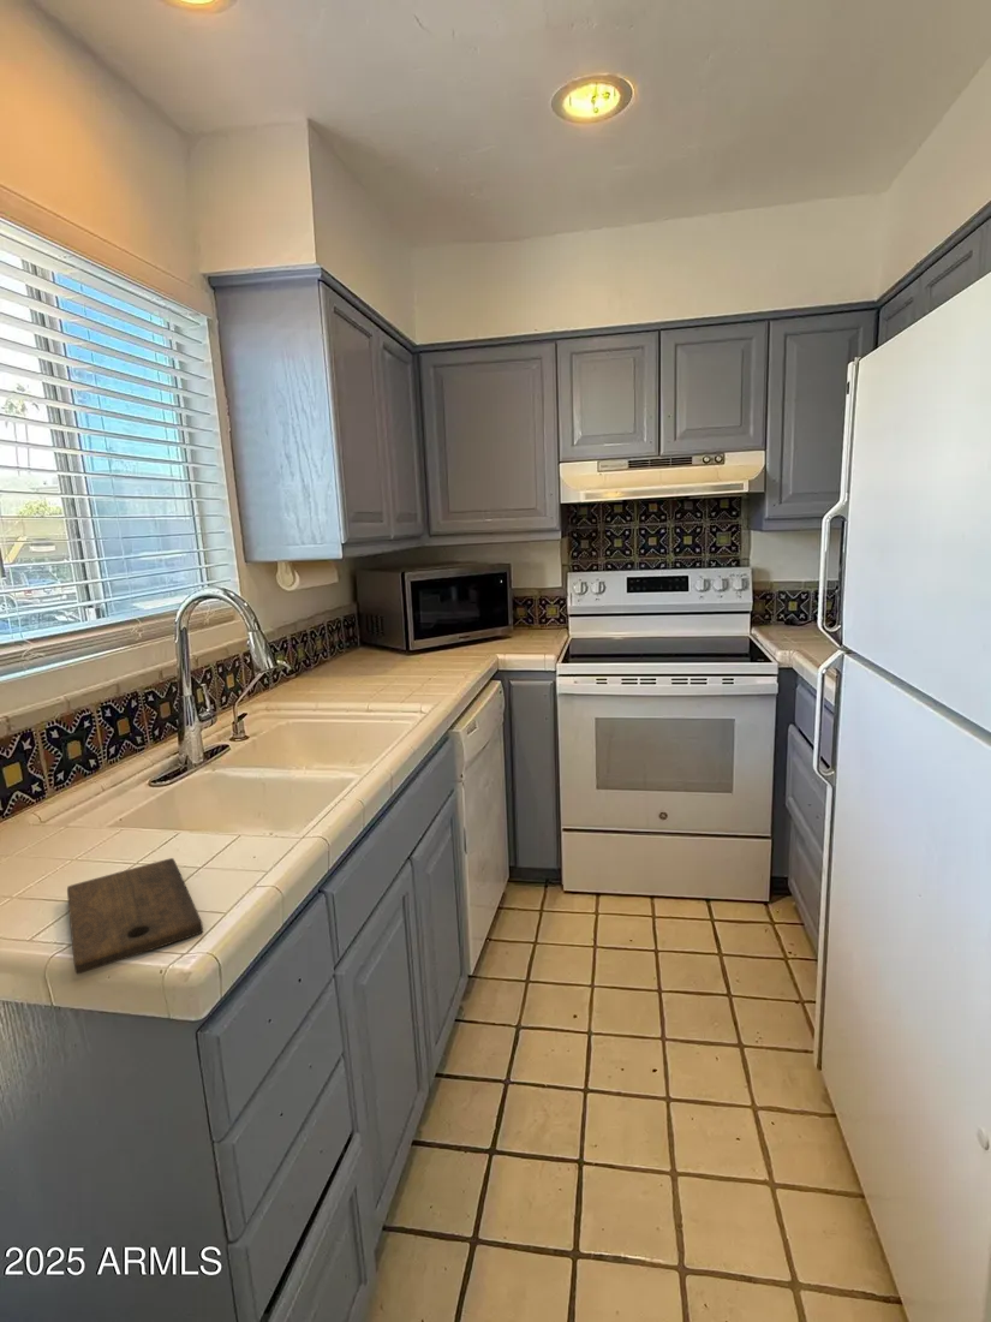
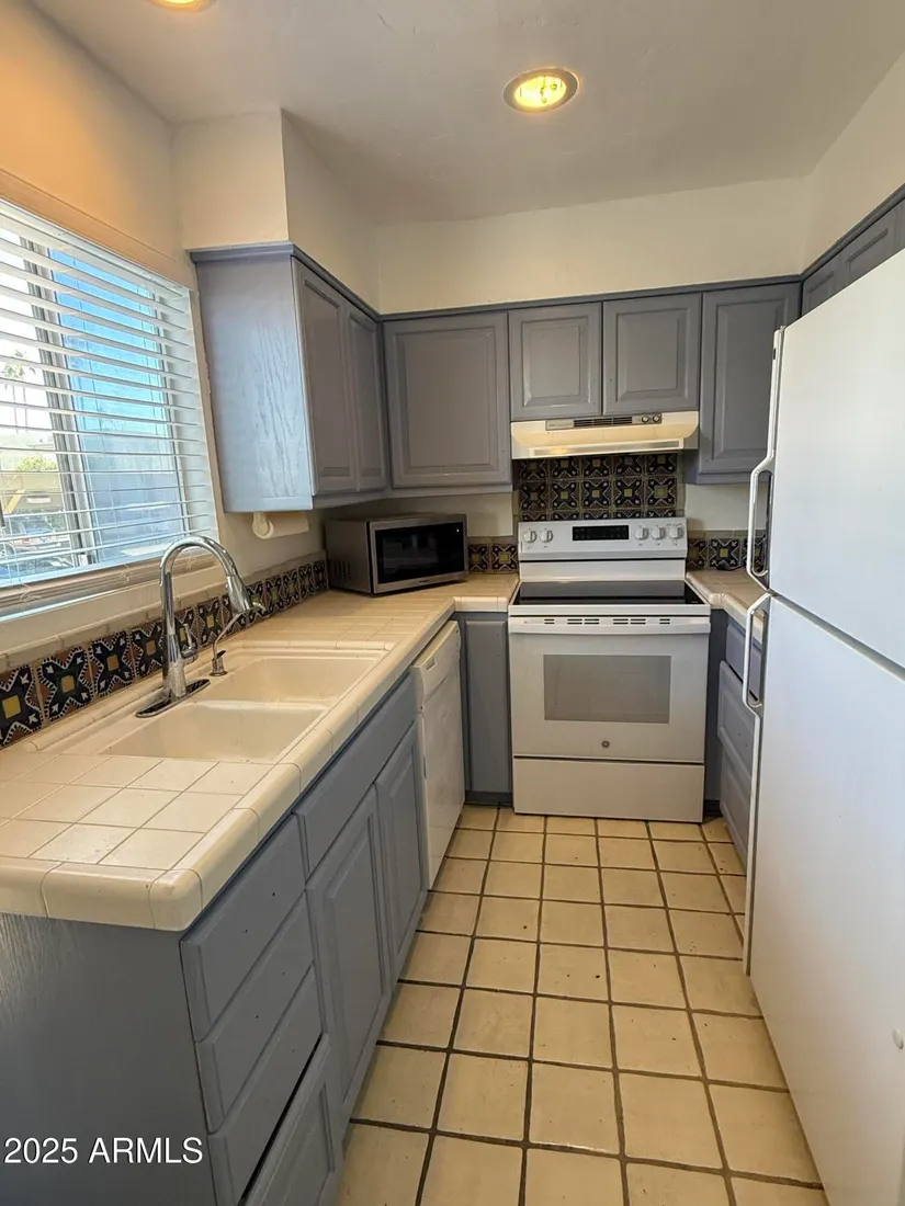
- cutting board [66,857,204,975]
